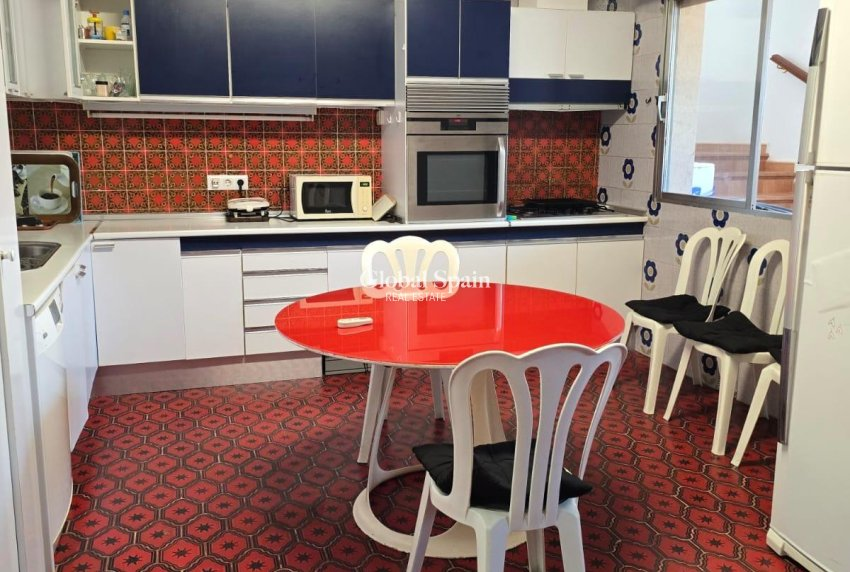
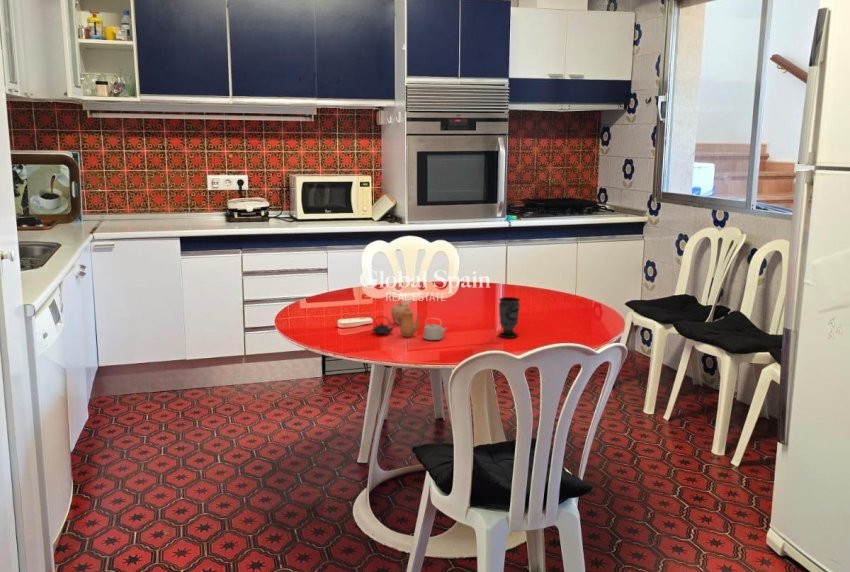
+ fruit [390,299,412,325]
+ teapot [371,308,448,341]
+ cup [498,296,521,339]
